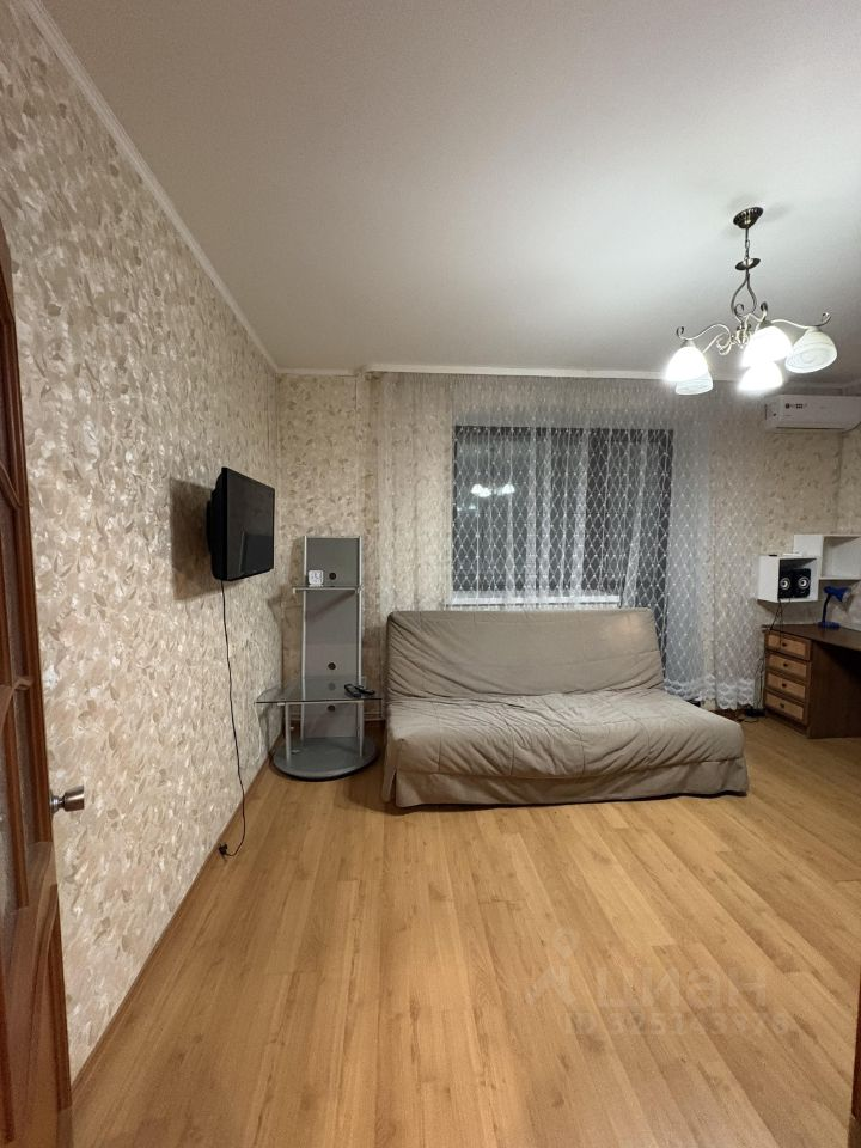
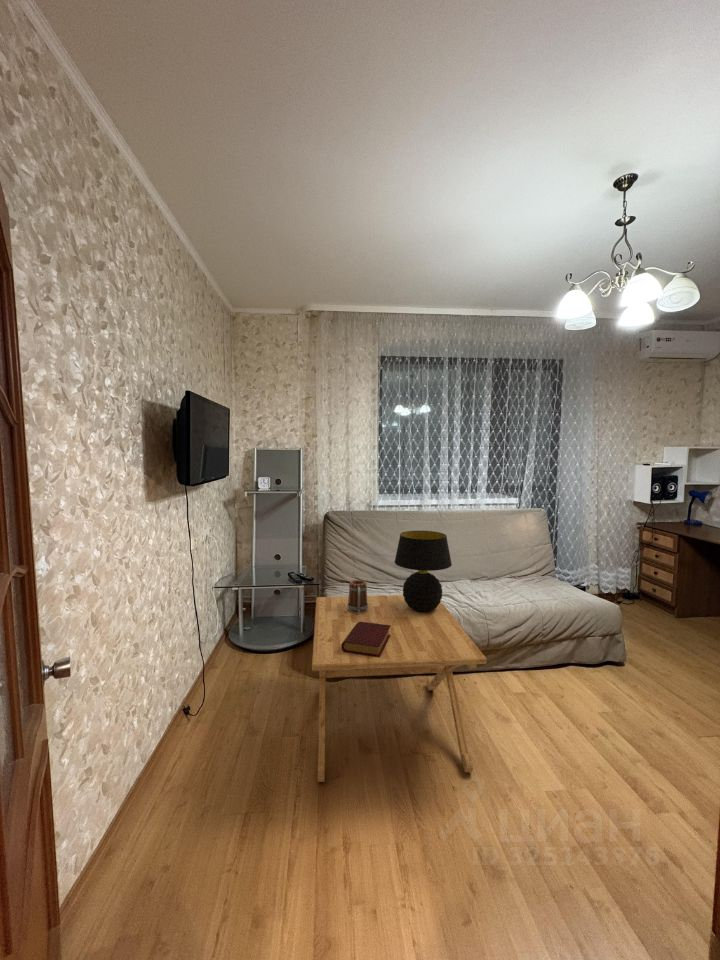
+ book [341,621,391,658]
+ mug [347,579,368,613]
+ side table [311,594,487,783]
+ table lamp [394,530,453,612]
